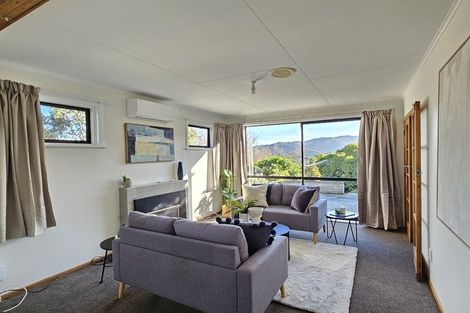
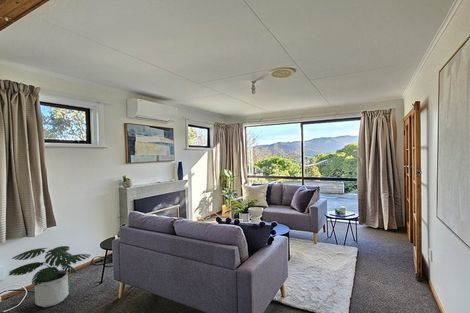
+ potted plant [8,245,91,308]
